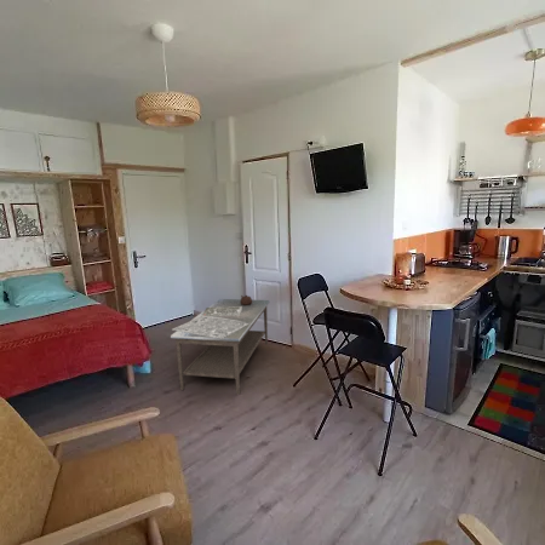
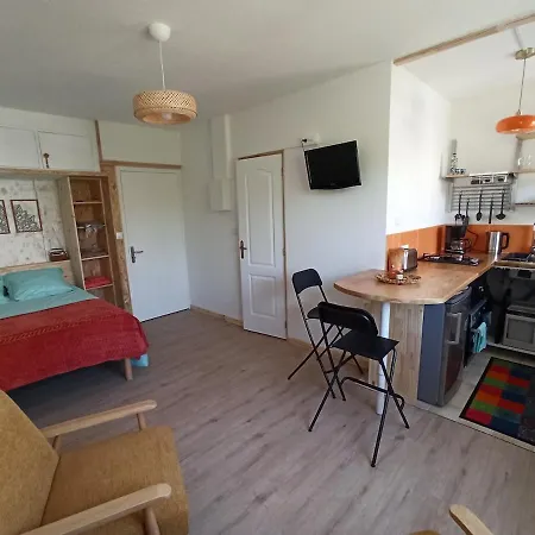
- coffee table [170,294,271,396]
